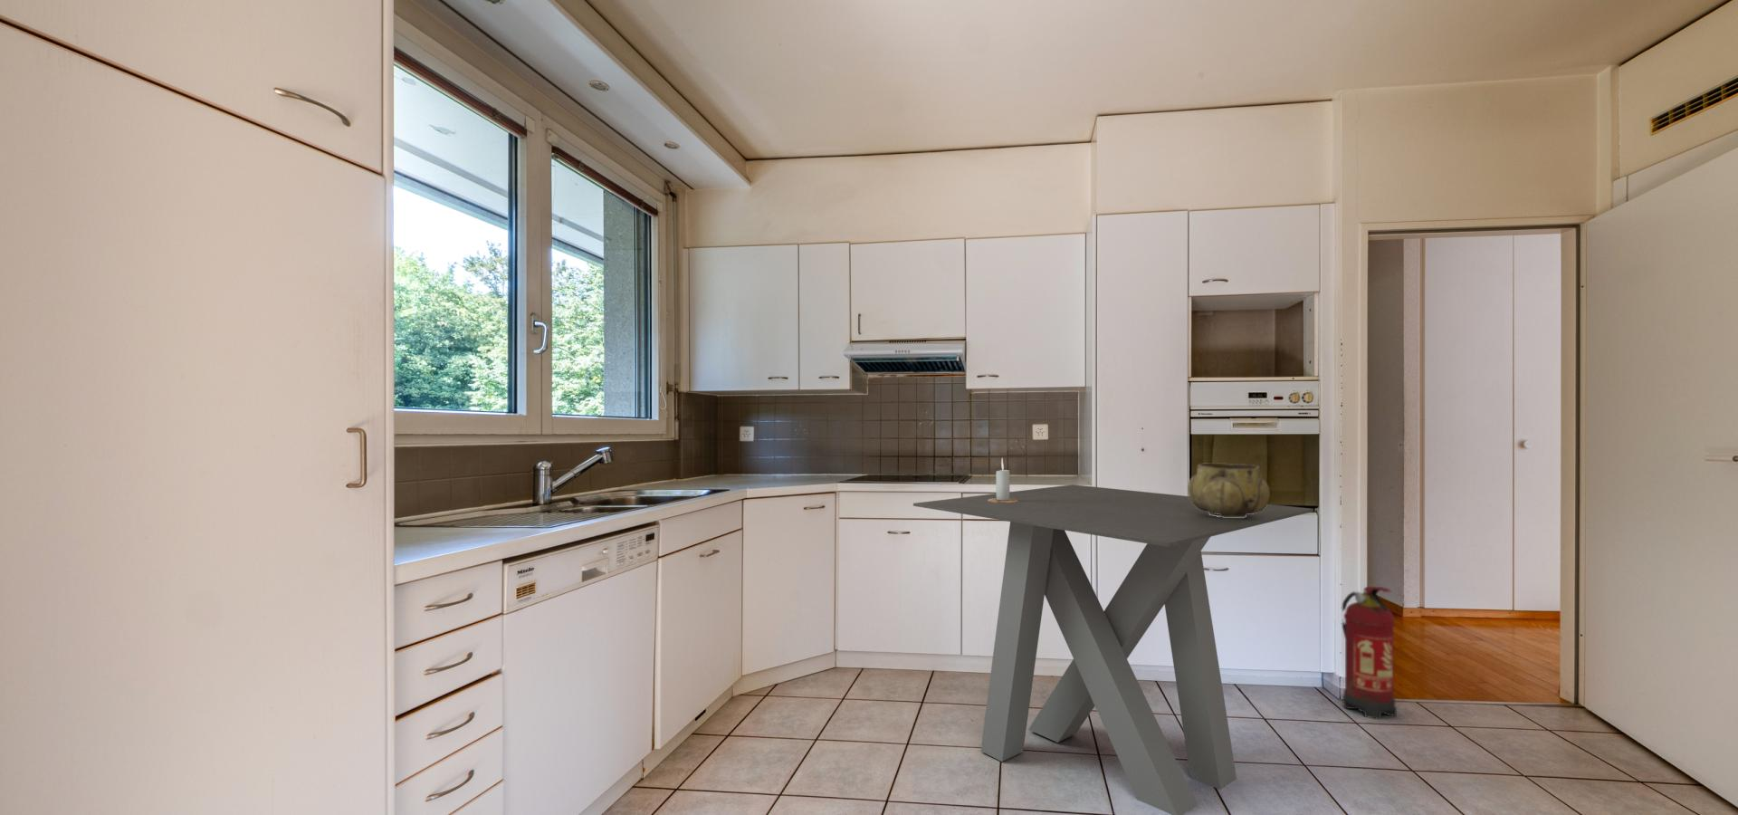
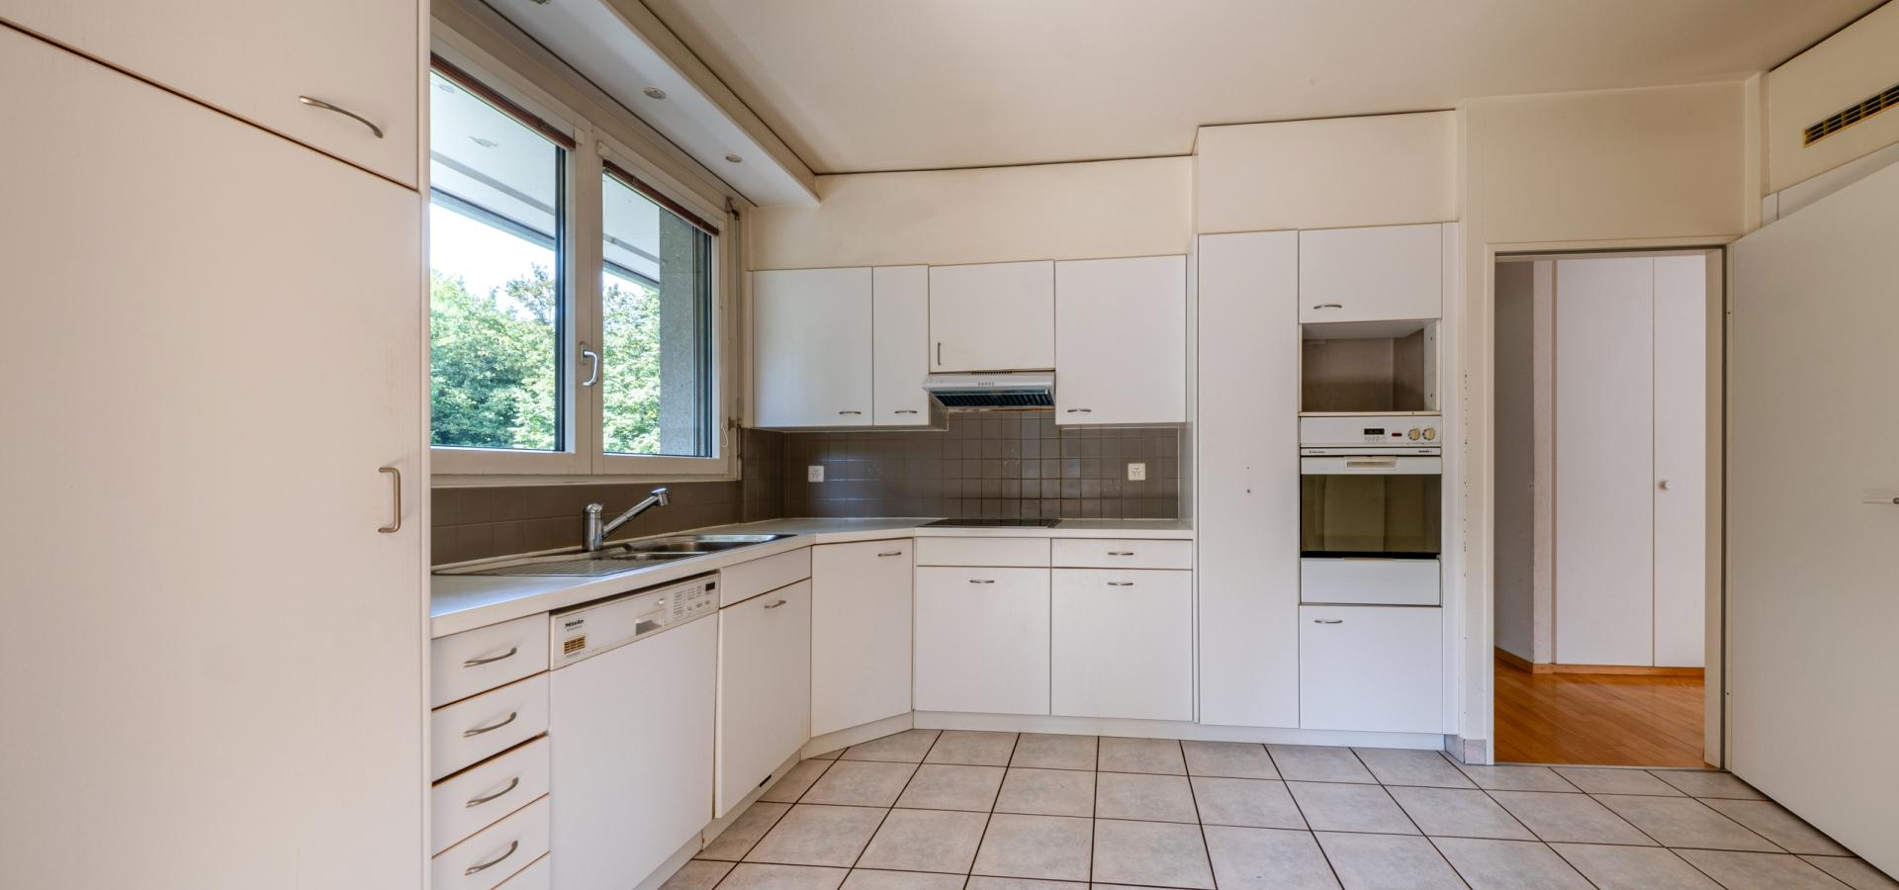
- fire extinguisher [1341,585,1398,720]
- candle [988,458,1019,503]
- dining table [912,483,1315,815]
- decorative bowl [1187,462,1271,518]
